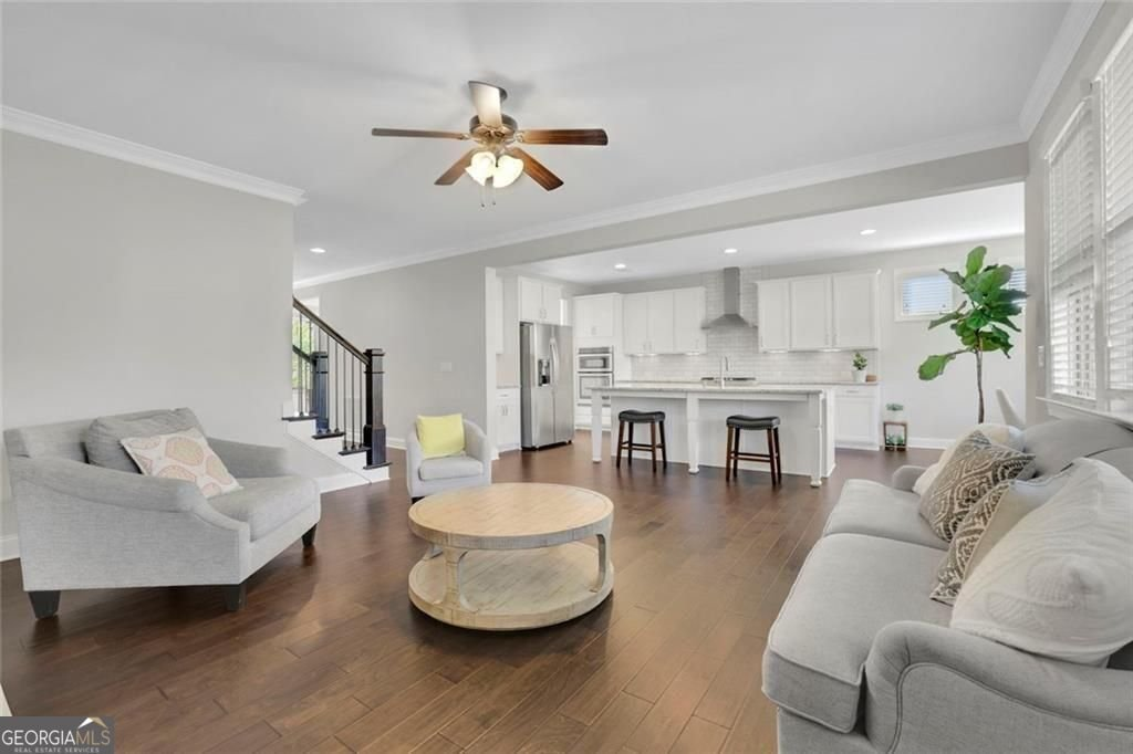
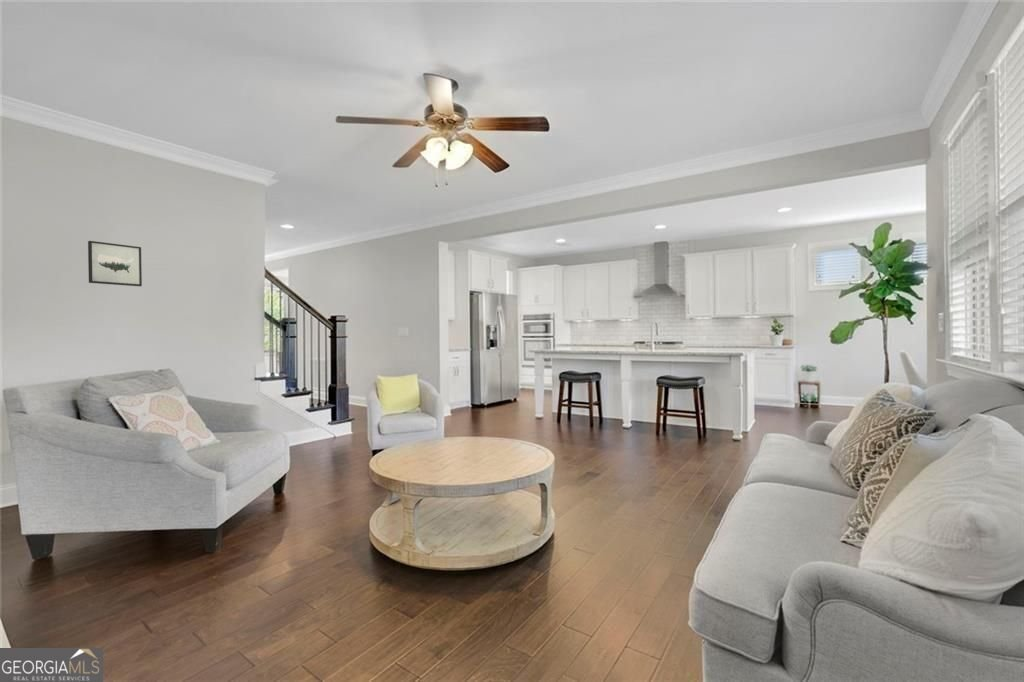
+ wall art [87,240,143,287]
